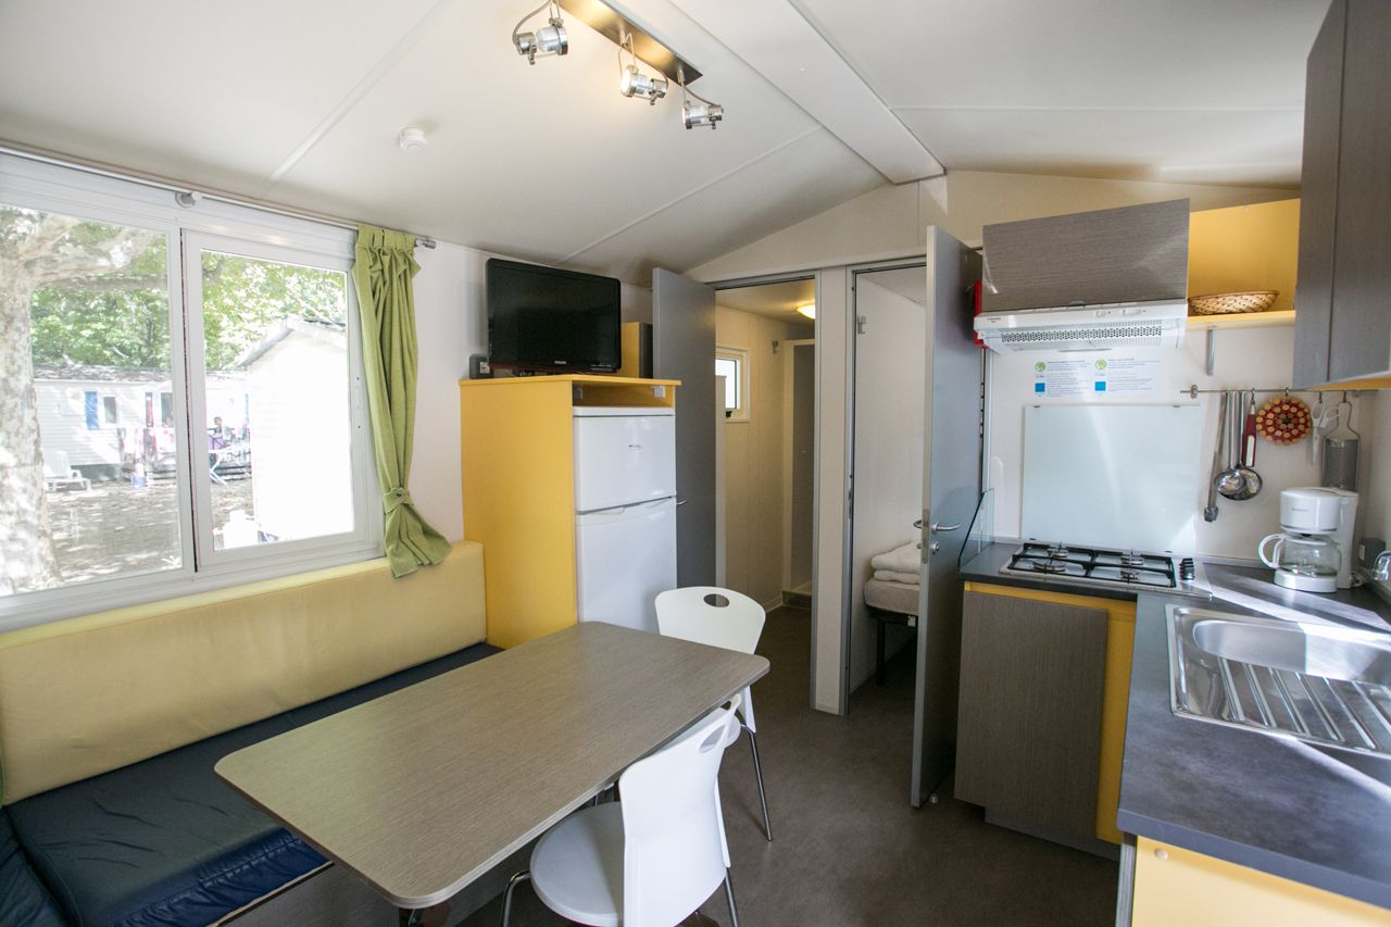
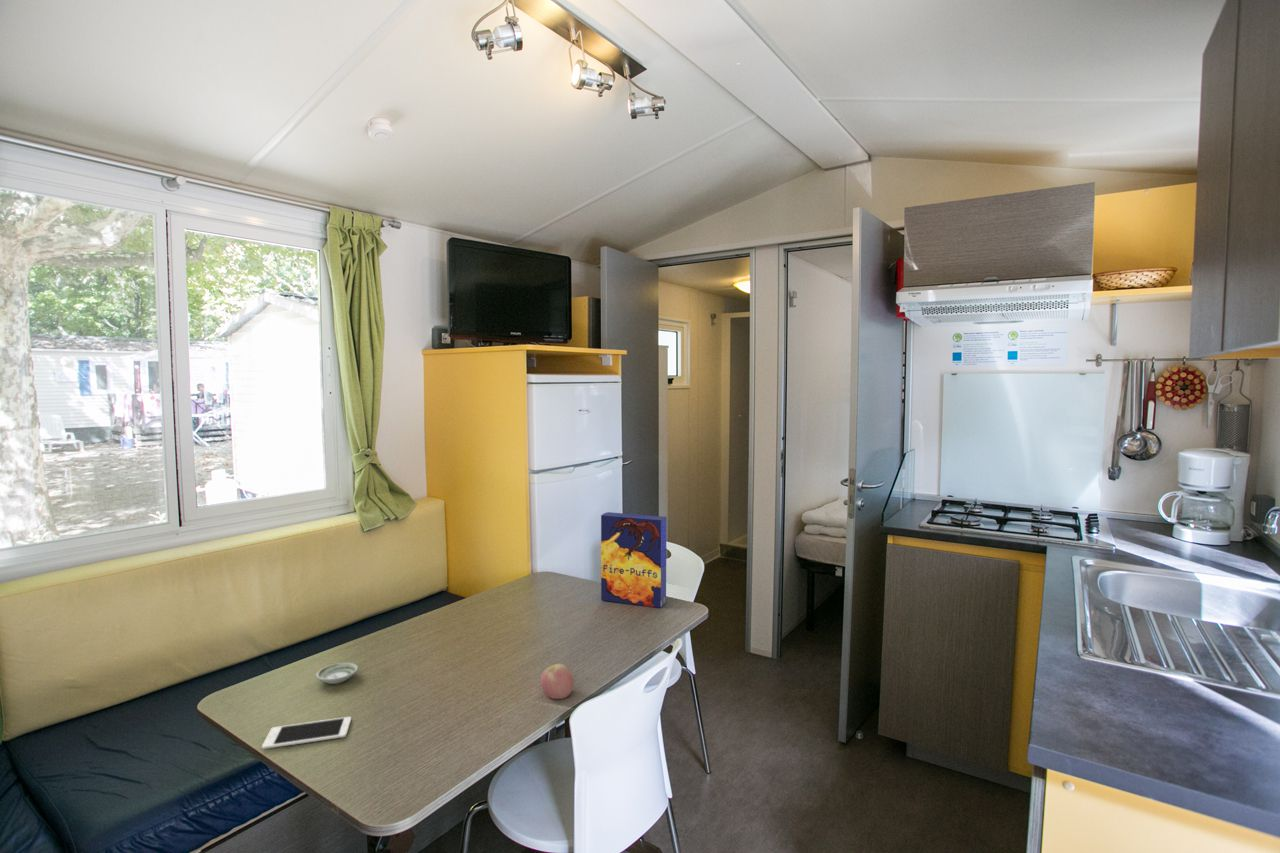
+ cell phone [261,716,352,750]
+ saucer [315,662,359,685]
+ cereal box [600,511,668,609]
+ apple [540,663,575,700]
